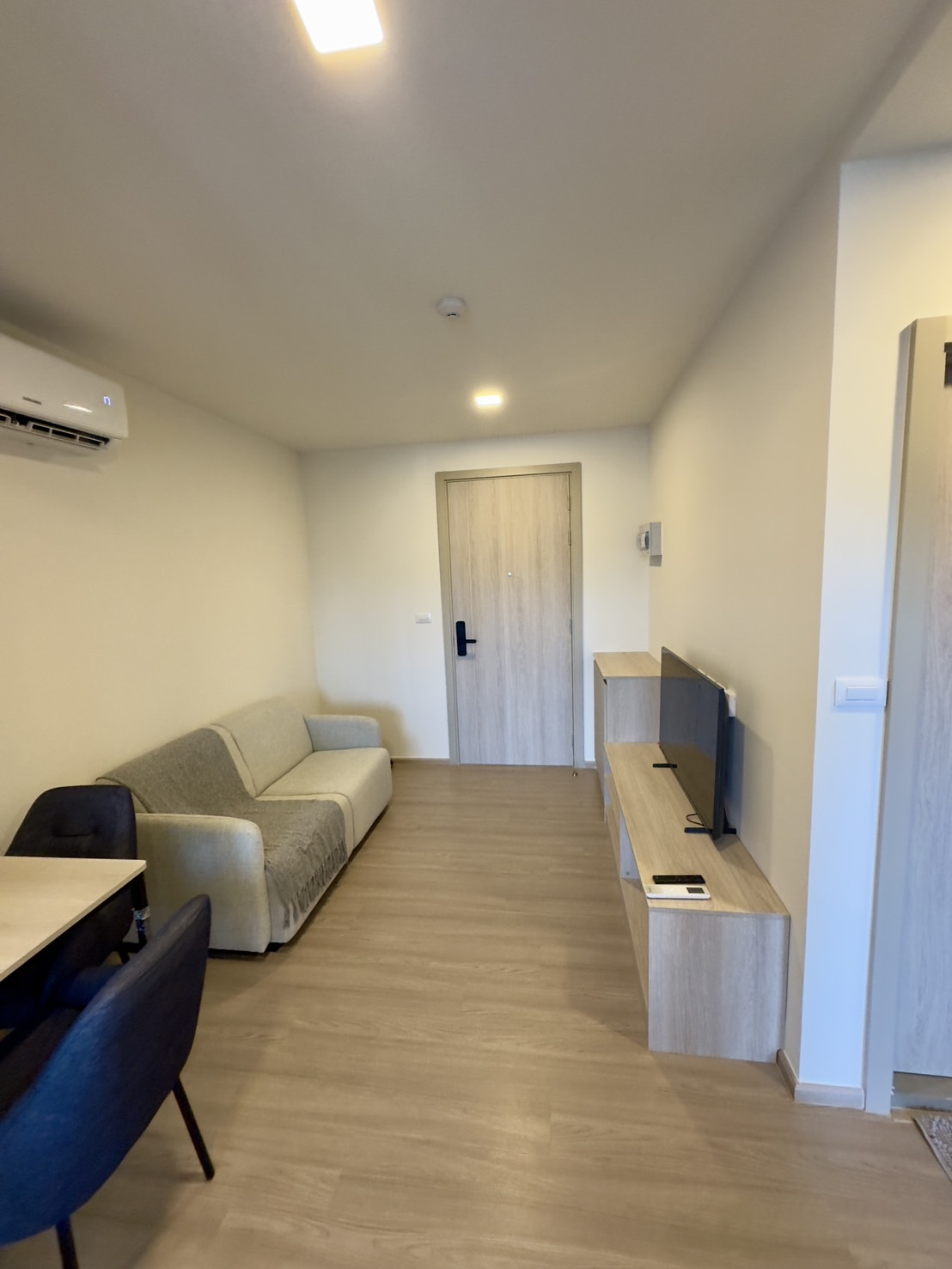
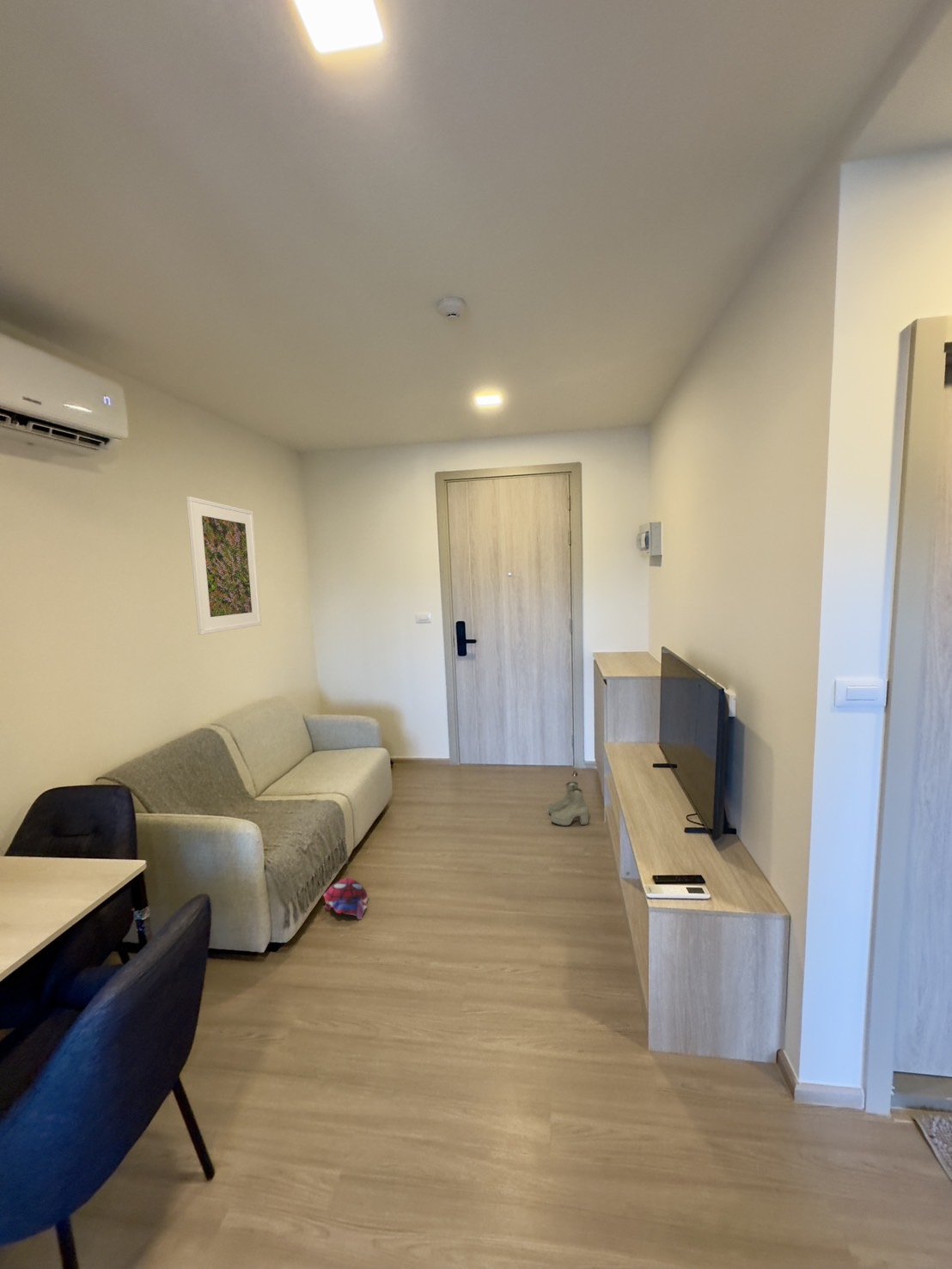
+ boots [547,781,589,827]
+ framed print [186,496,262,636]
+ plush toy [322,877,369,920]
